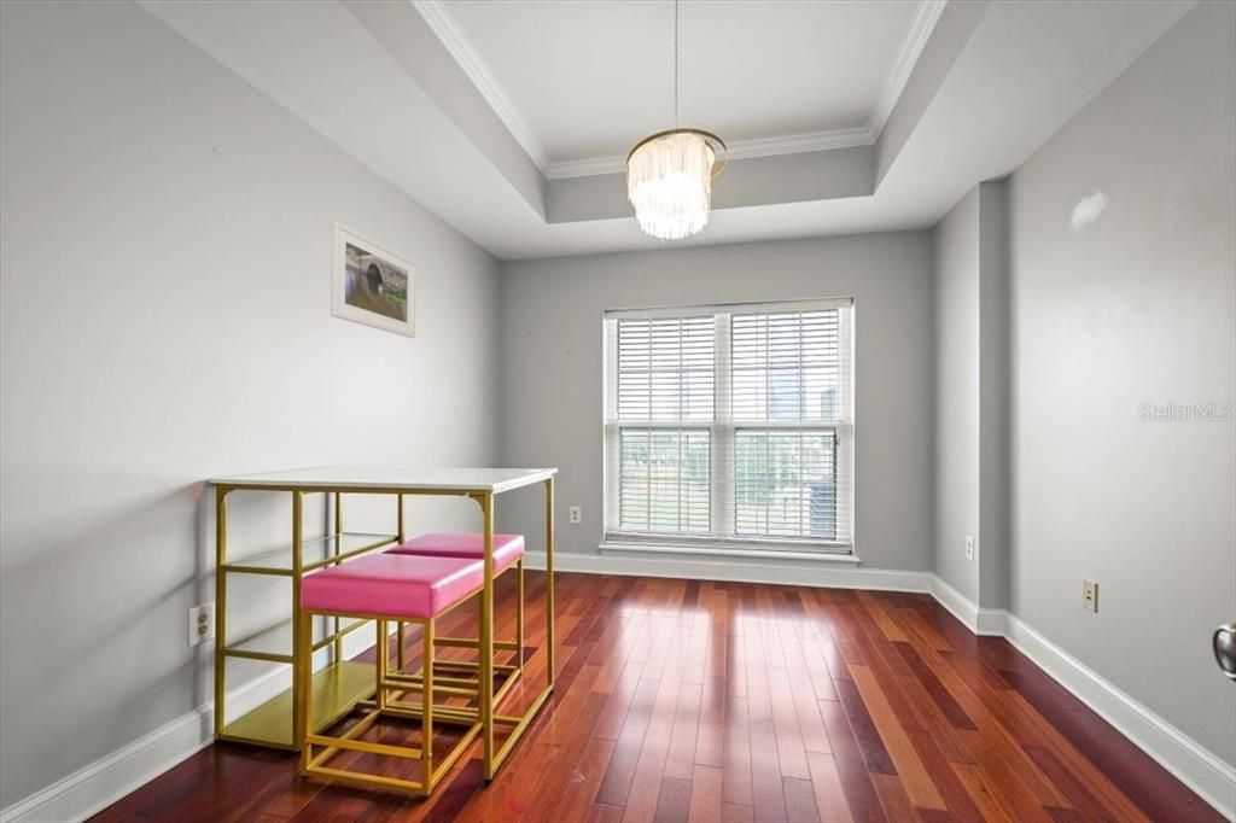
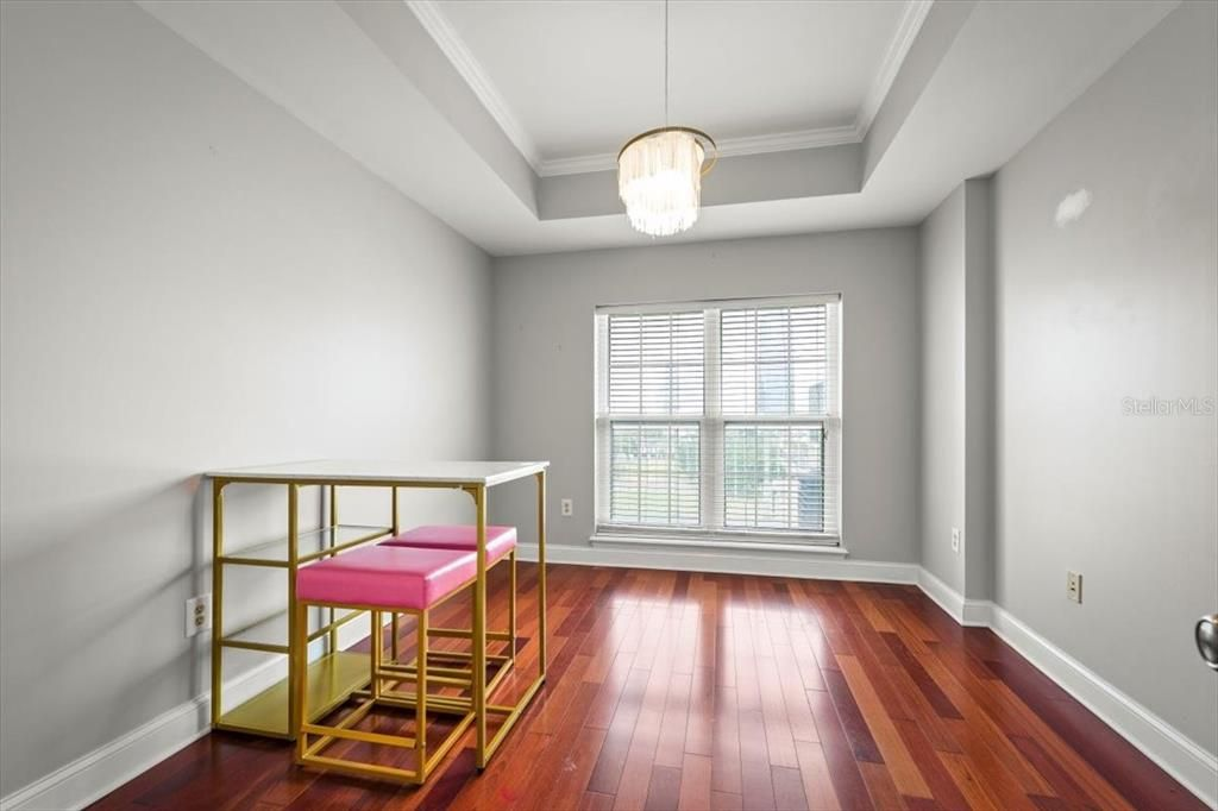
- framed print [330,220,418,339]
